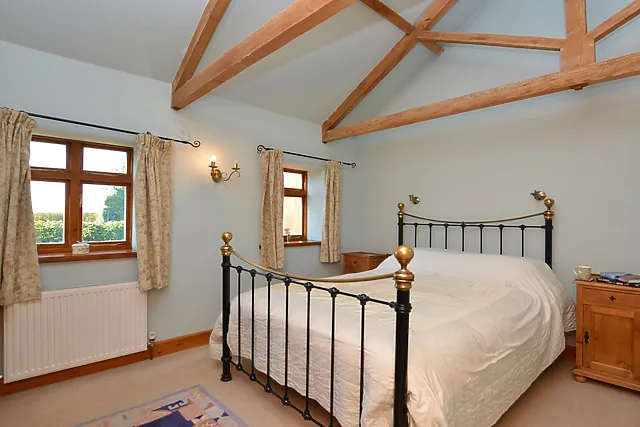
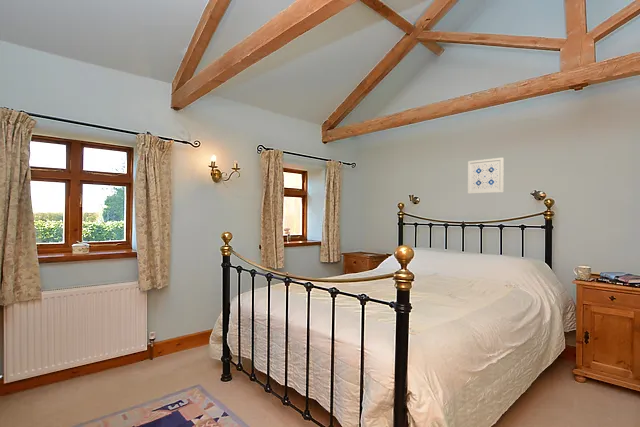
+ wall art [467,157,505,195]
